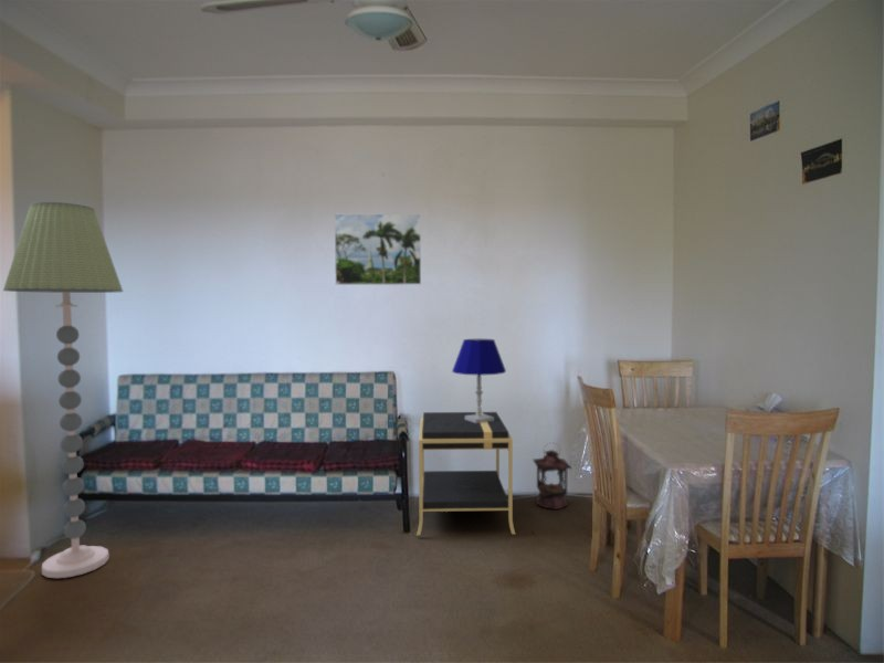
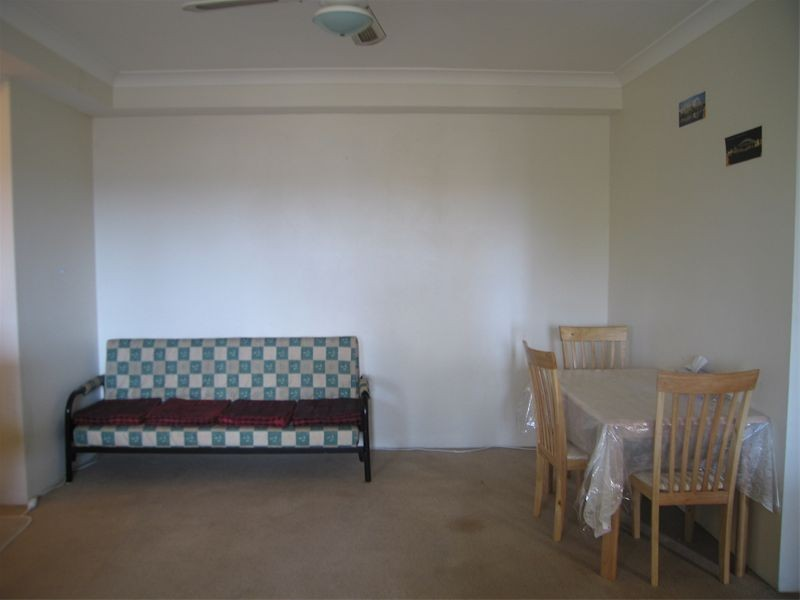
- table lamp [451,338,507,423]
- nightstand [415,411,516,537]
- candle lantern [532,442,573,511]
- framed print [334,213,422,286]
- floor lamp [2,201,124,579]
